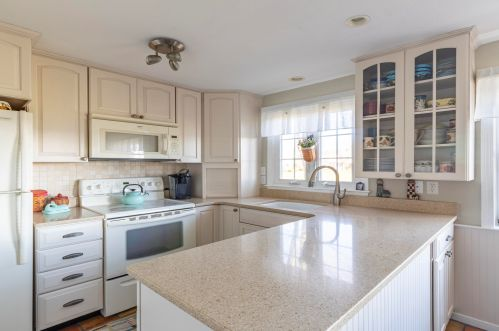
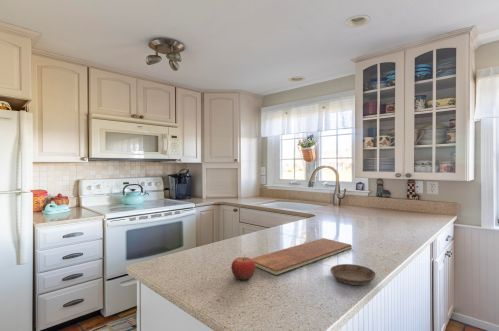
+ chopping board [250,237,353,276]
+ saucer [329,263,377,286]
+ fruit [230,255,256,281]
